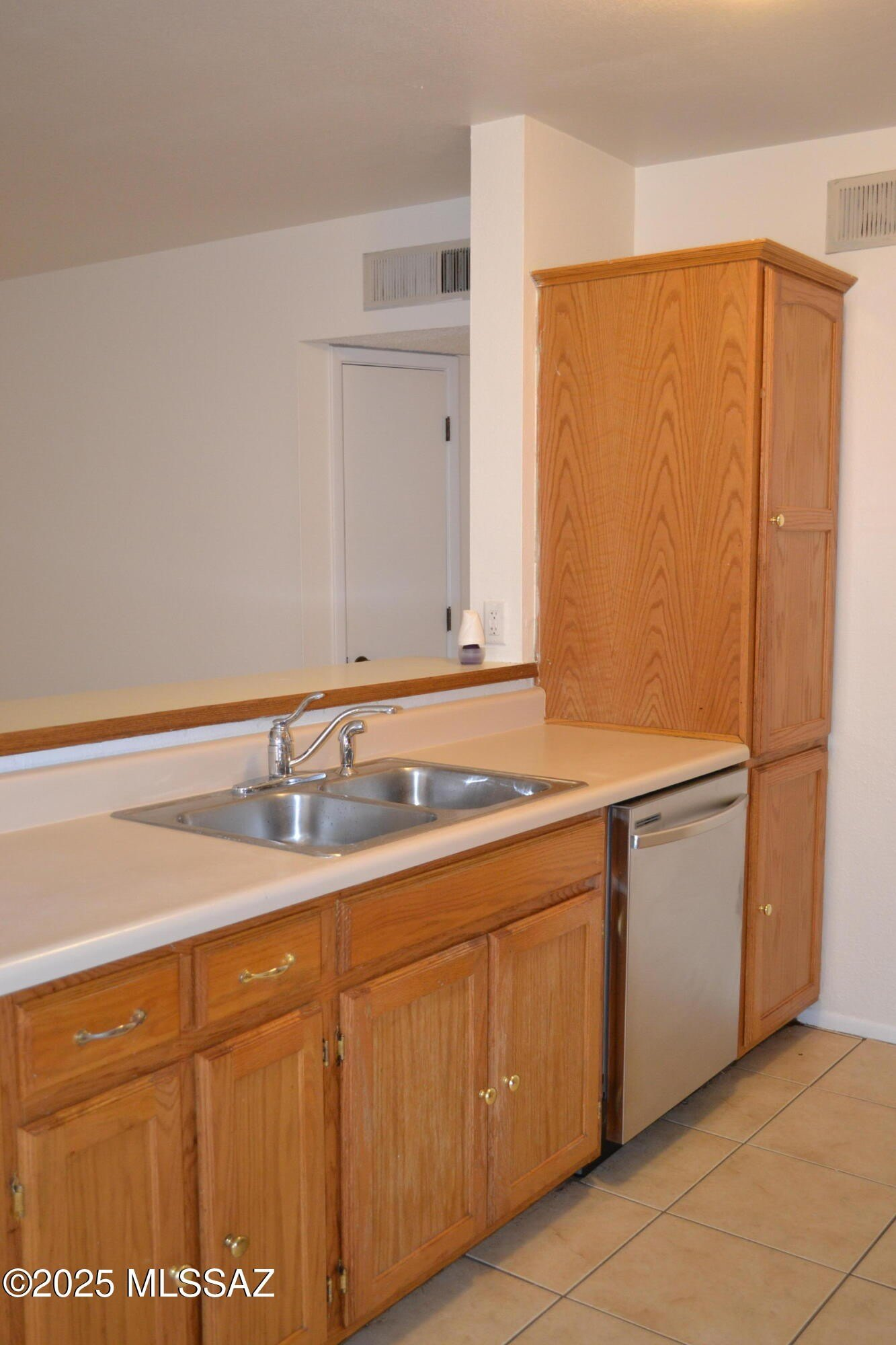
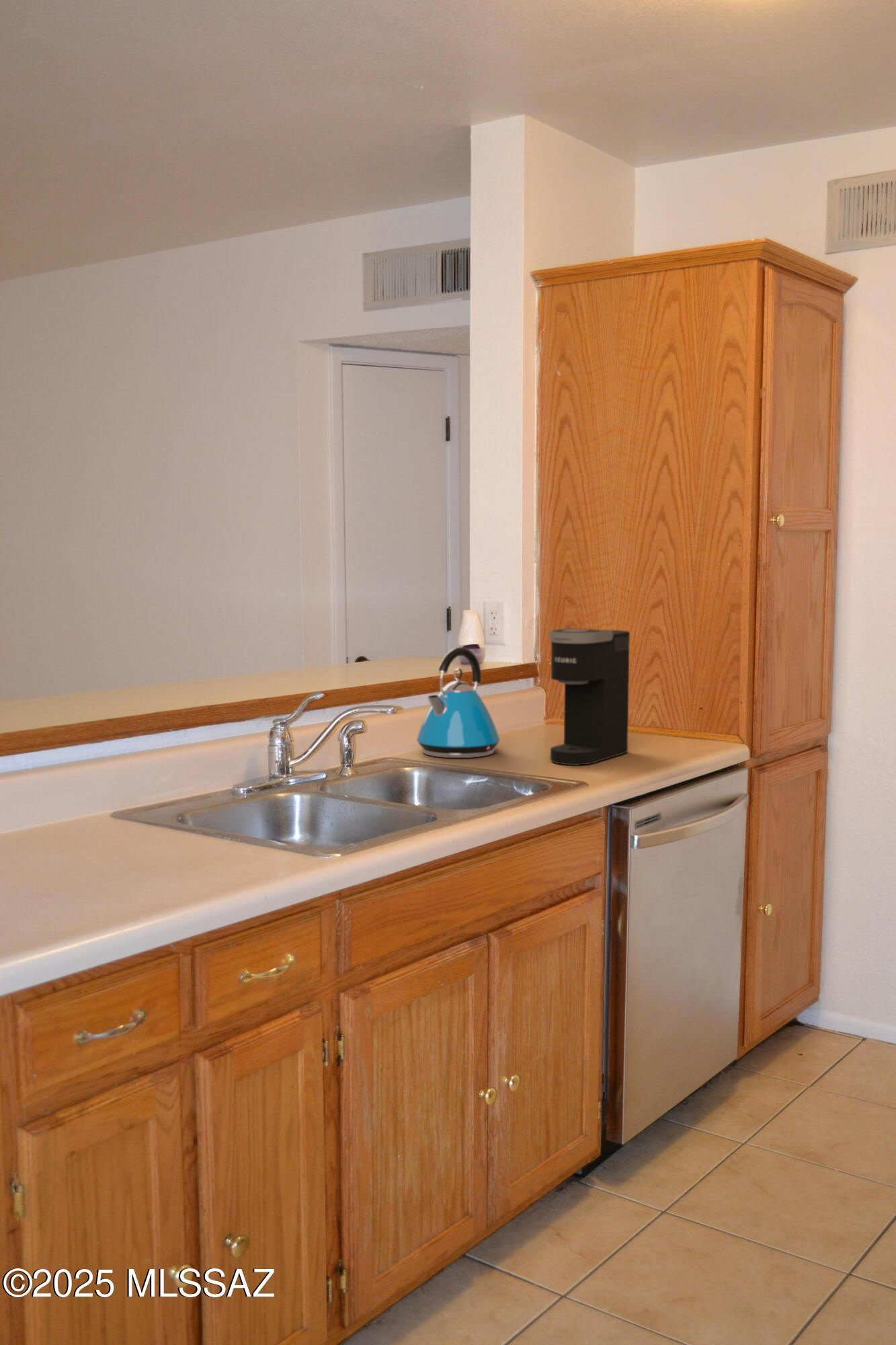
+ kettle [416,646,501,759]
+ coffee maker [548,627,630,766]
